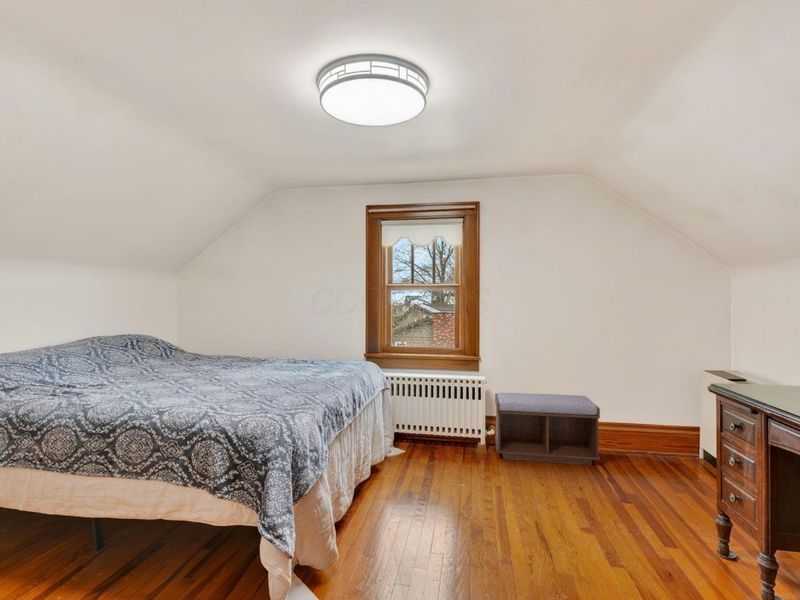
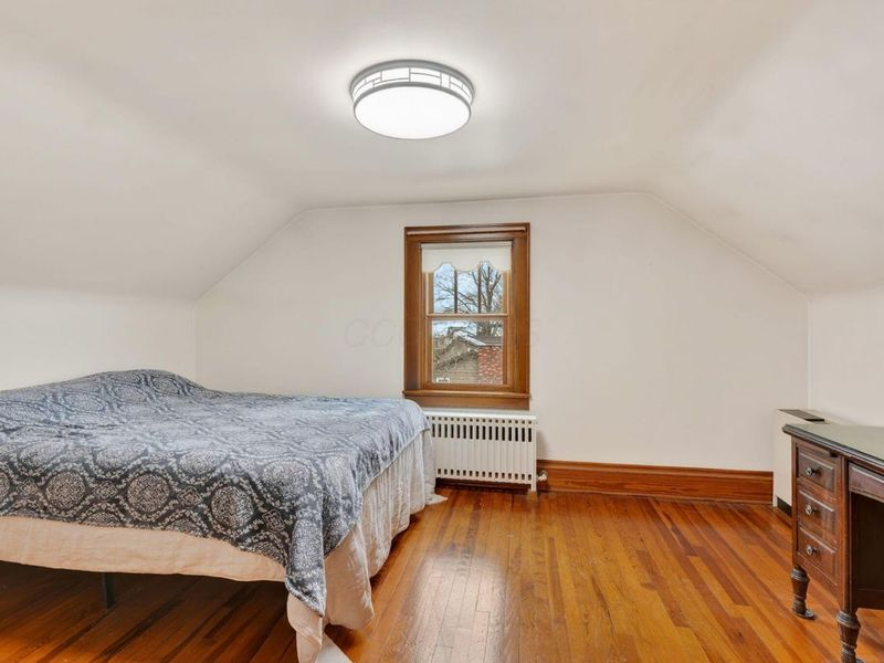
- bench [494,392,601,466]
